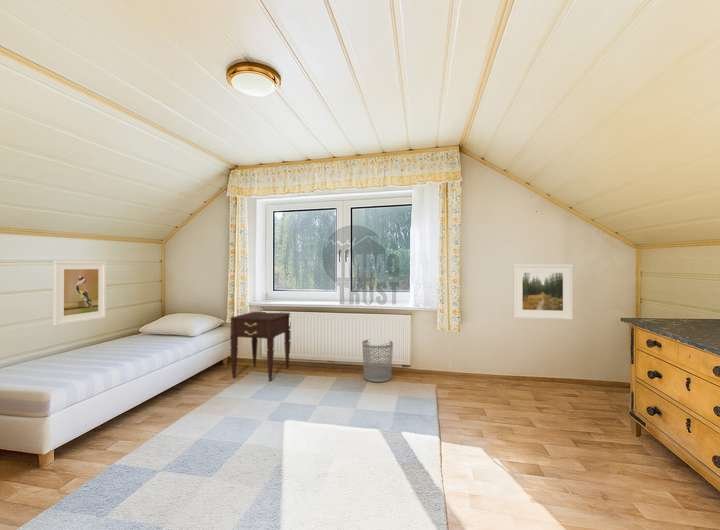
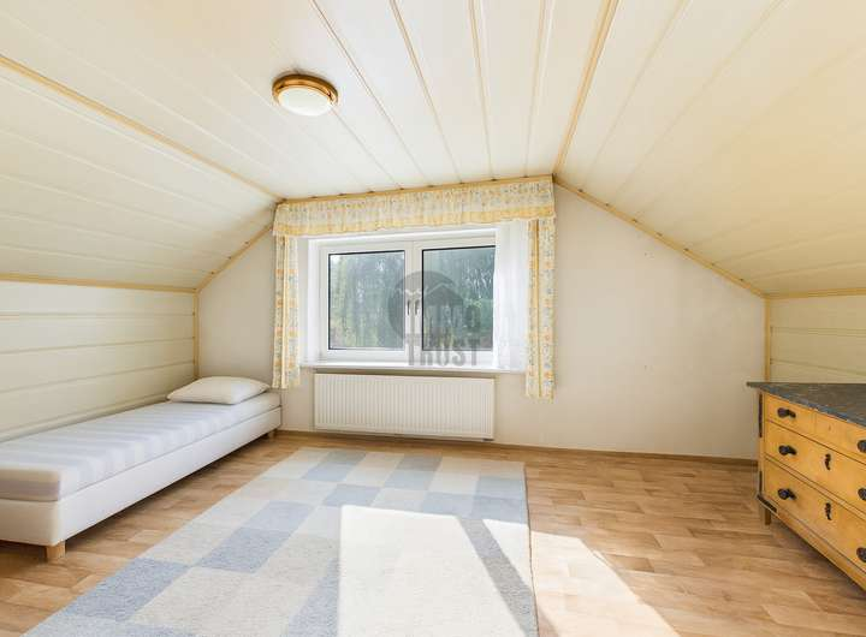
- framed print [512,263,574,321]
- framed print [52,260,107,327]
- waste bin [361,339,394,383]
- nightstand [229,311,291,382]
